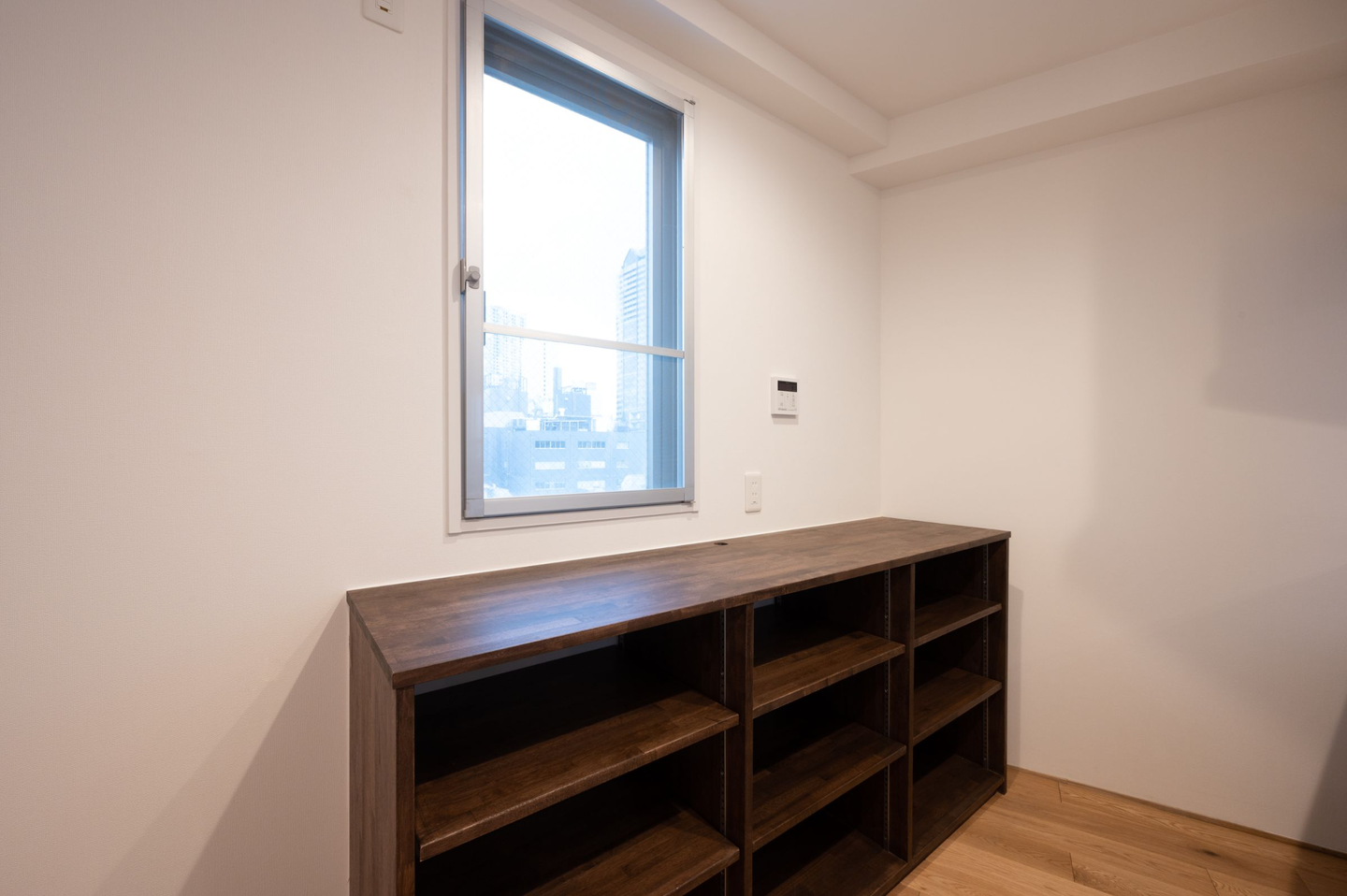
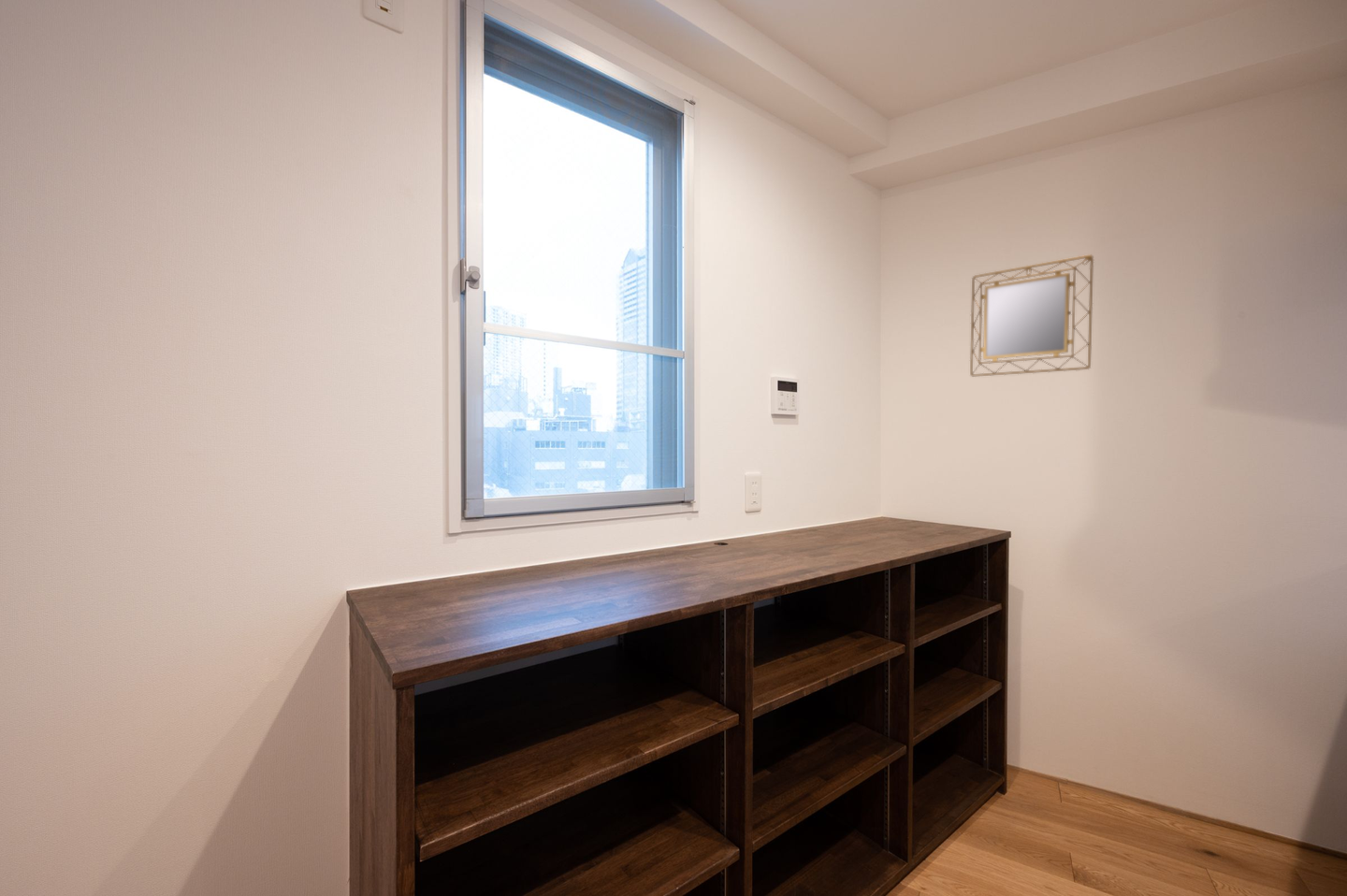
+ home mirror [969,253,1094,377]
